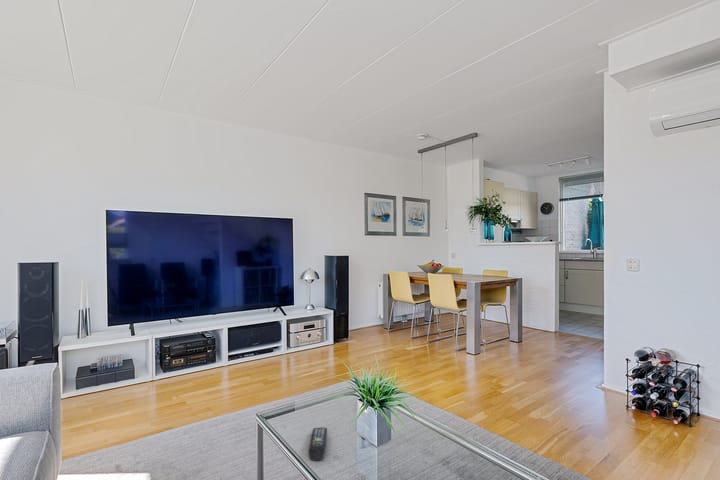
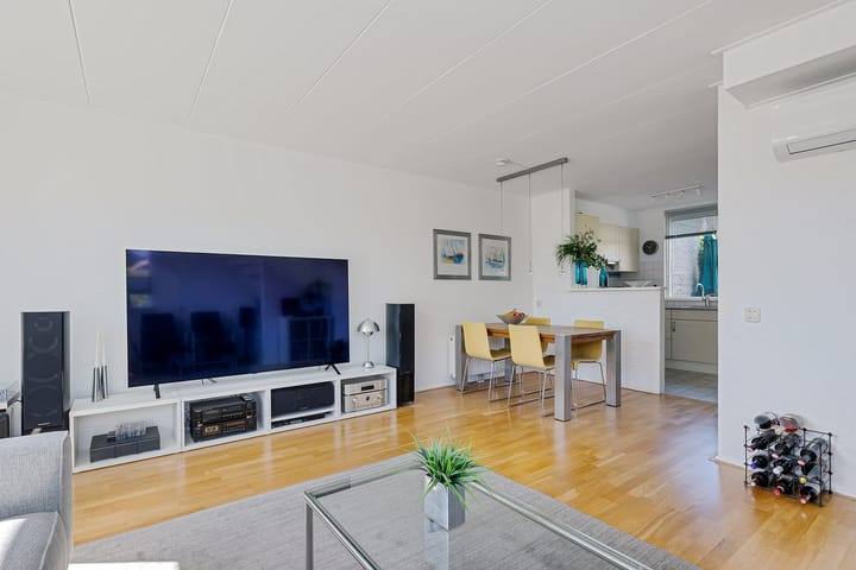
- remote control [308,427,328,462]
